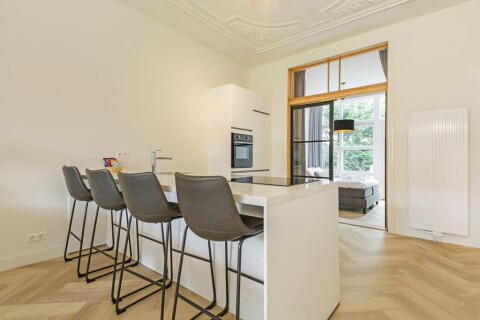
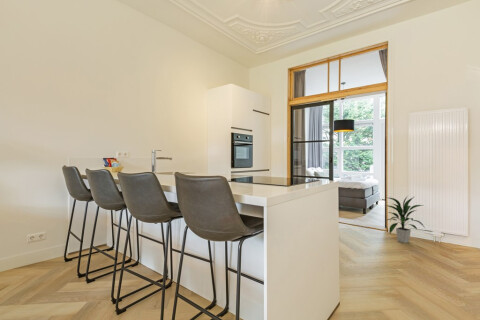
+ indoor plant [383,195,426,244]
